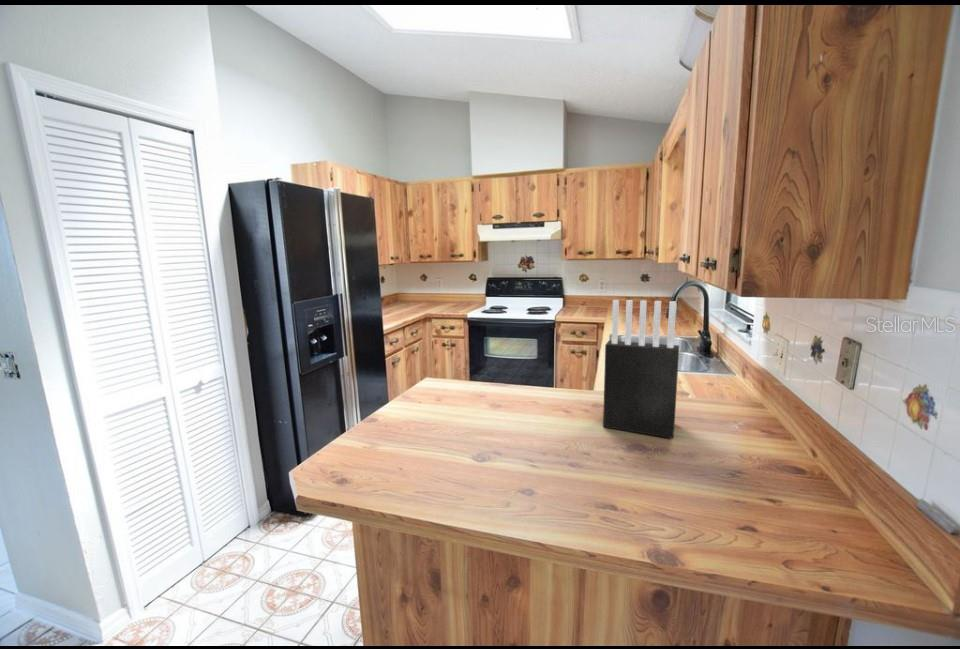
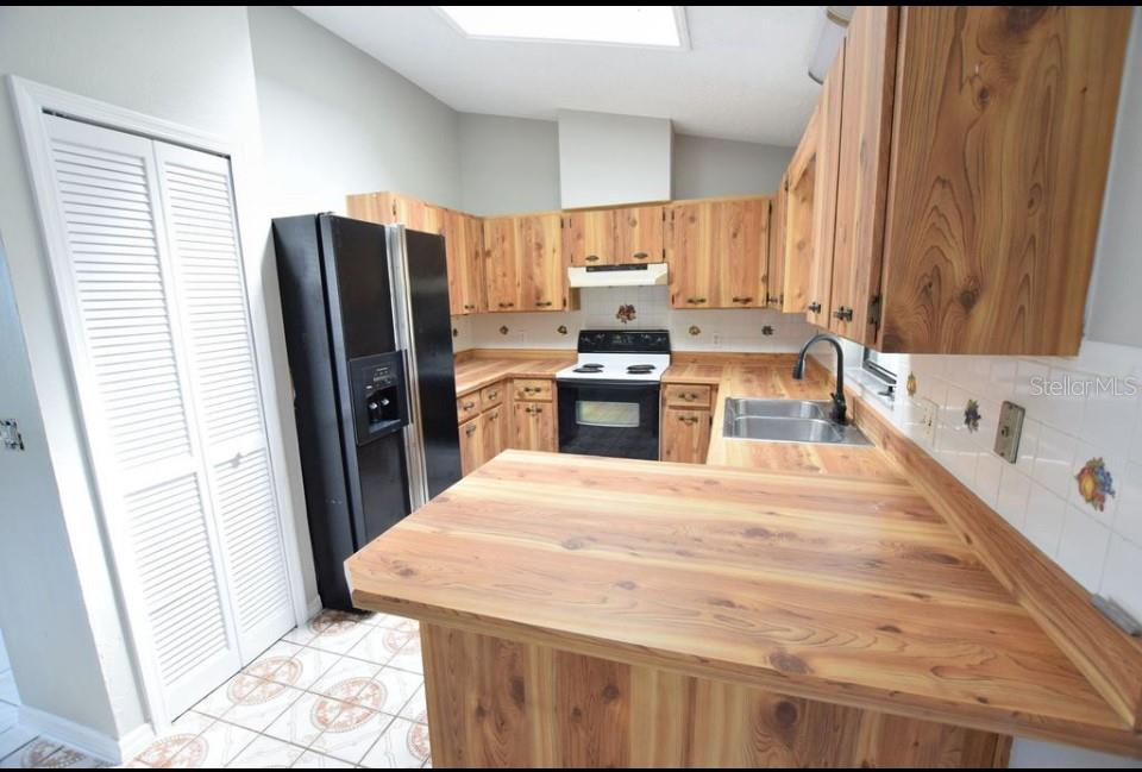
- knife block [602,299,680,439]
